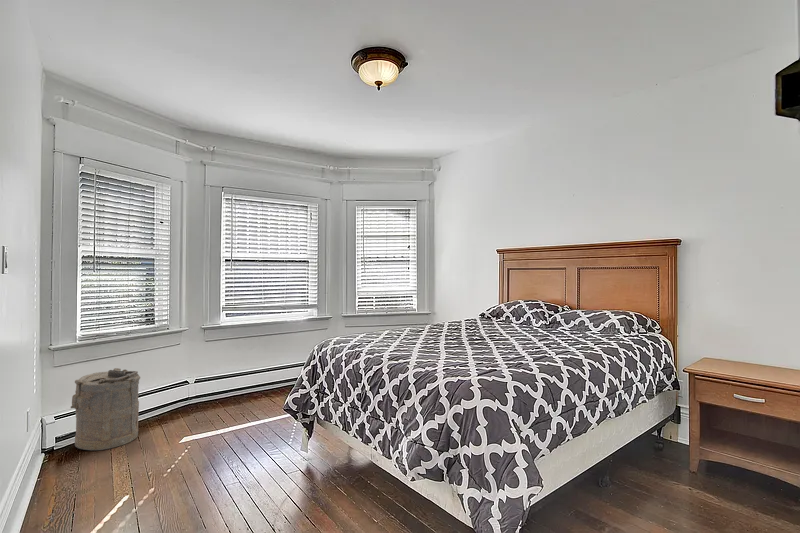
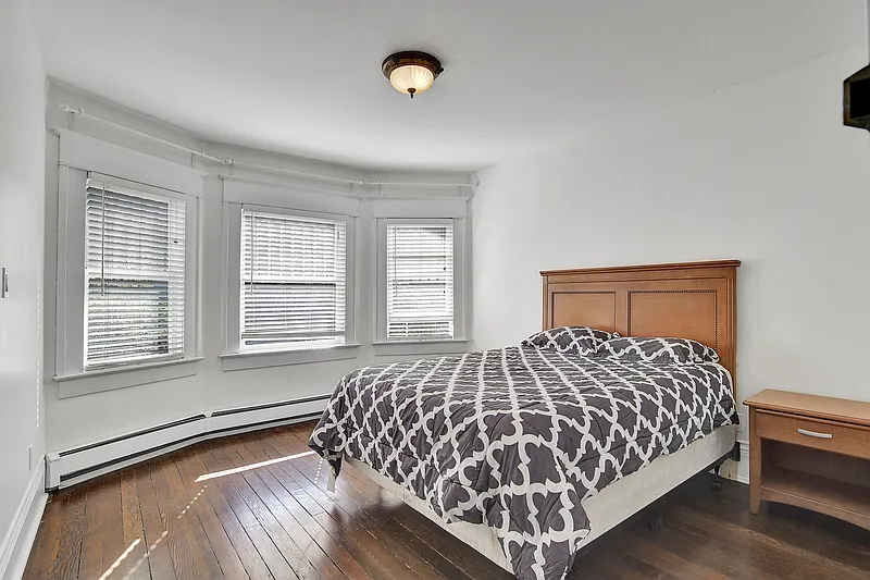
- laundry hamper [70,367,141,451]
